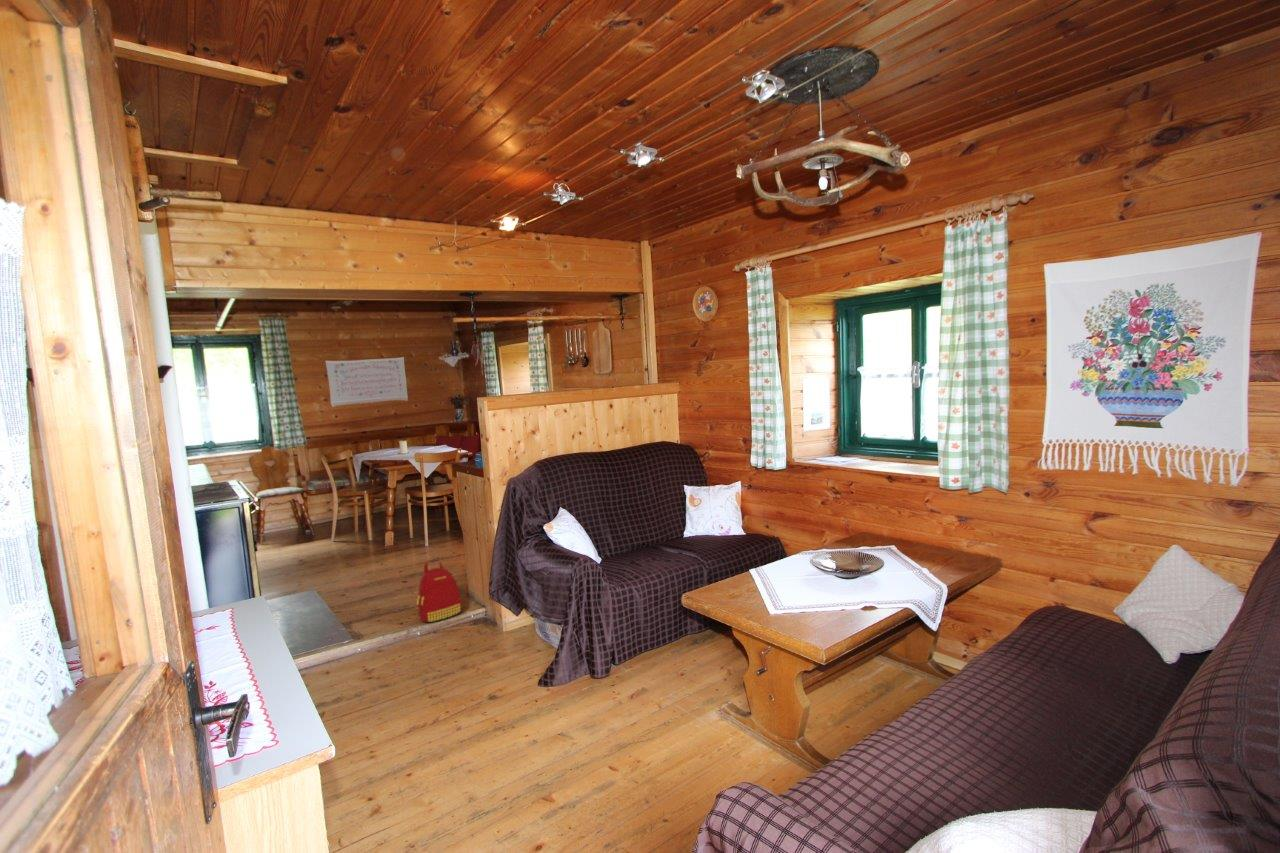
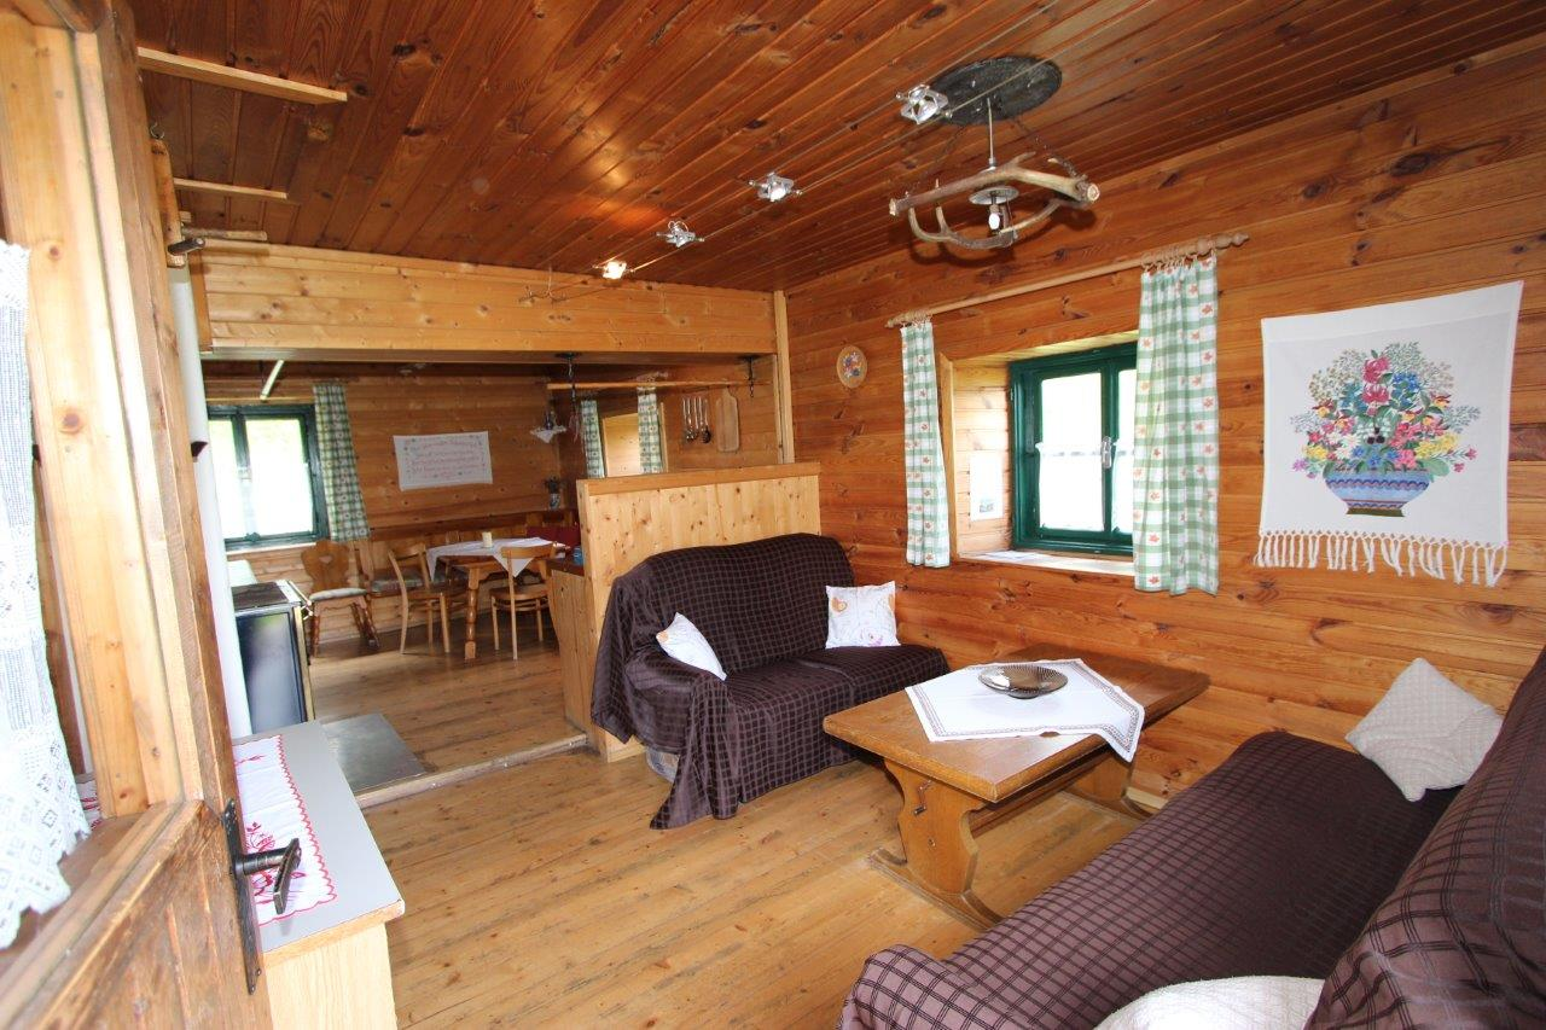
- backpack [416,559,463,623]
